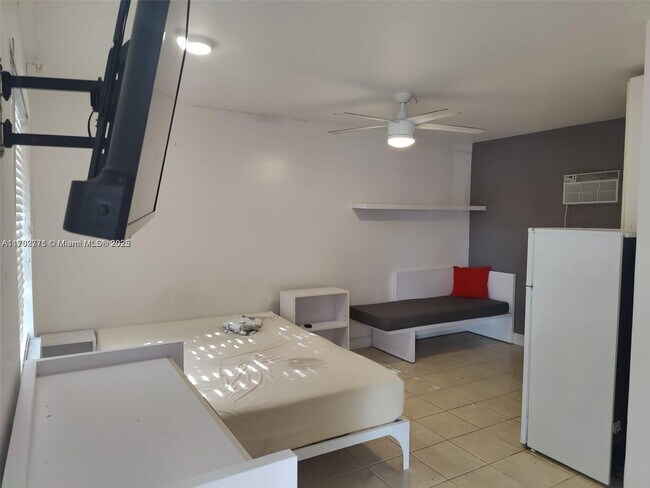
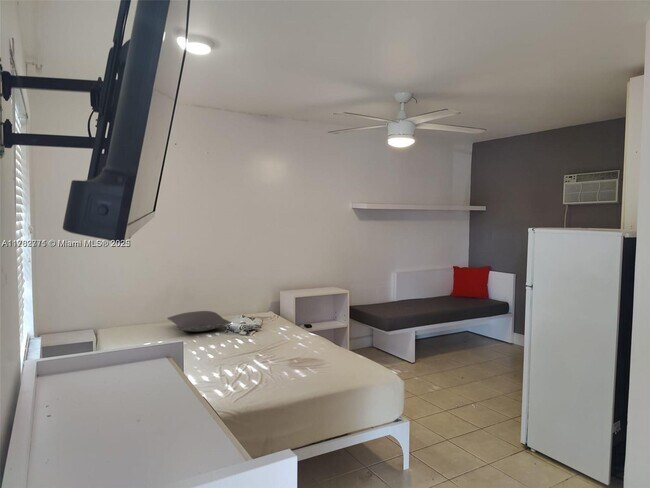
+ pillow [166,310,233,333]
